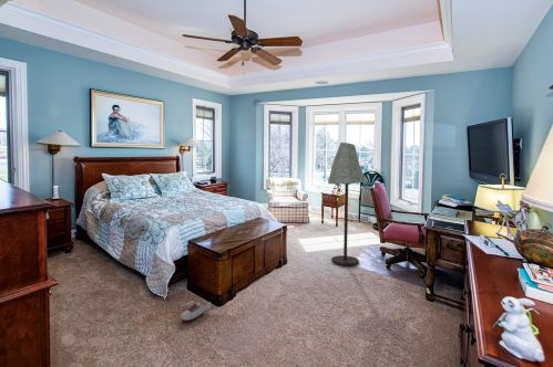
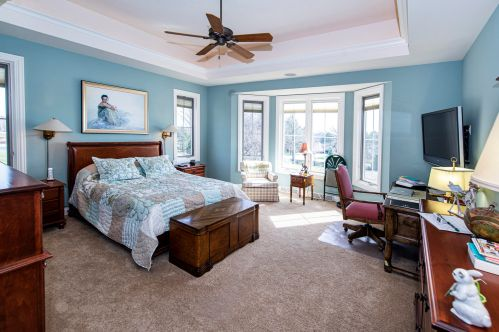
- floor lamp [327,141,368,266]
- shoe [180,301,212,323]
